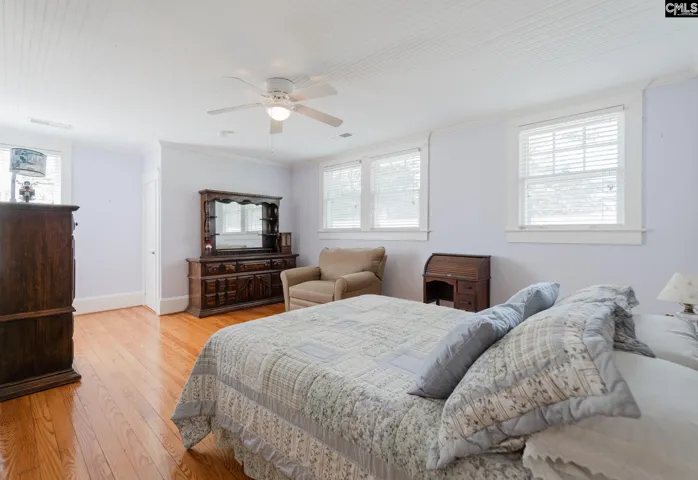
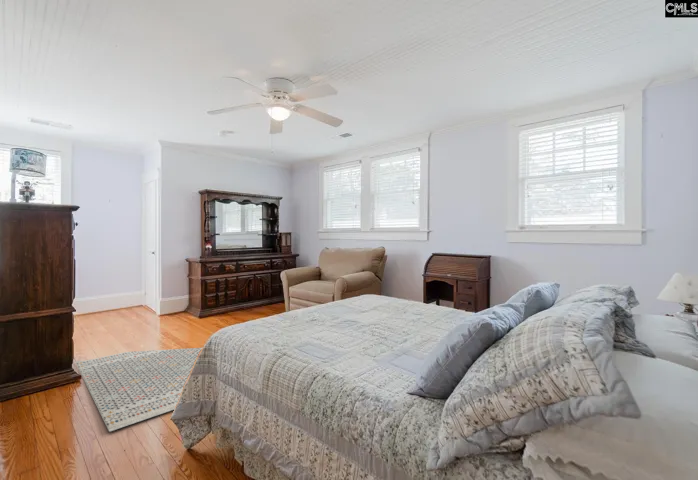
+ rug [75,347,203,433]
